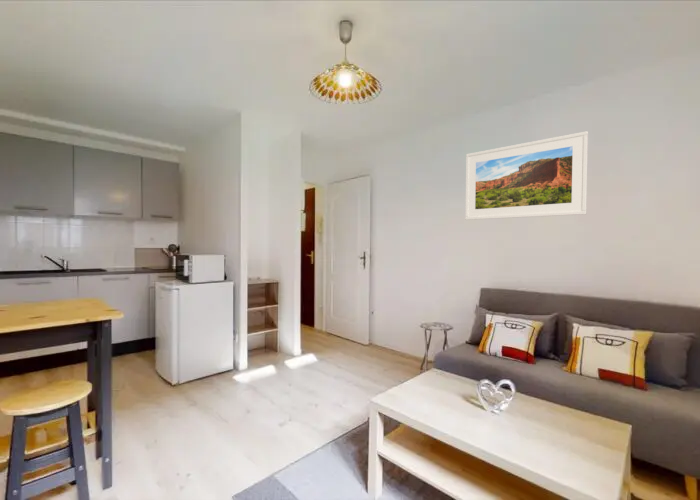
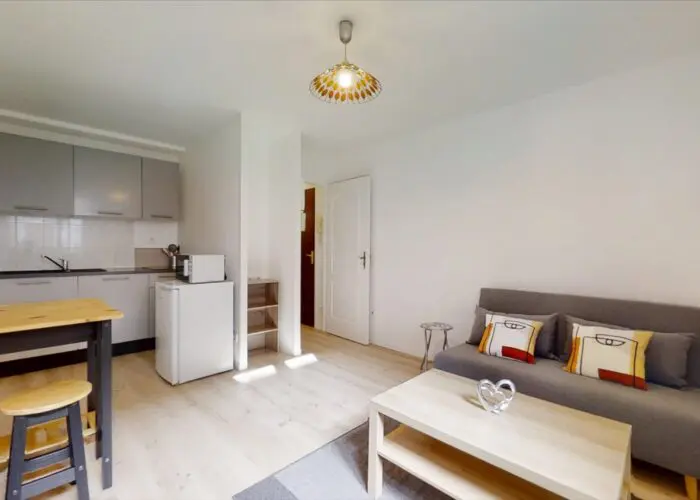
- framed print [464,130,589,221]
